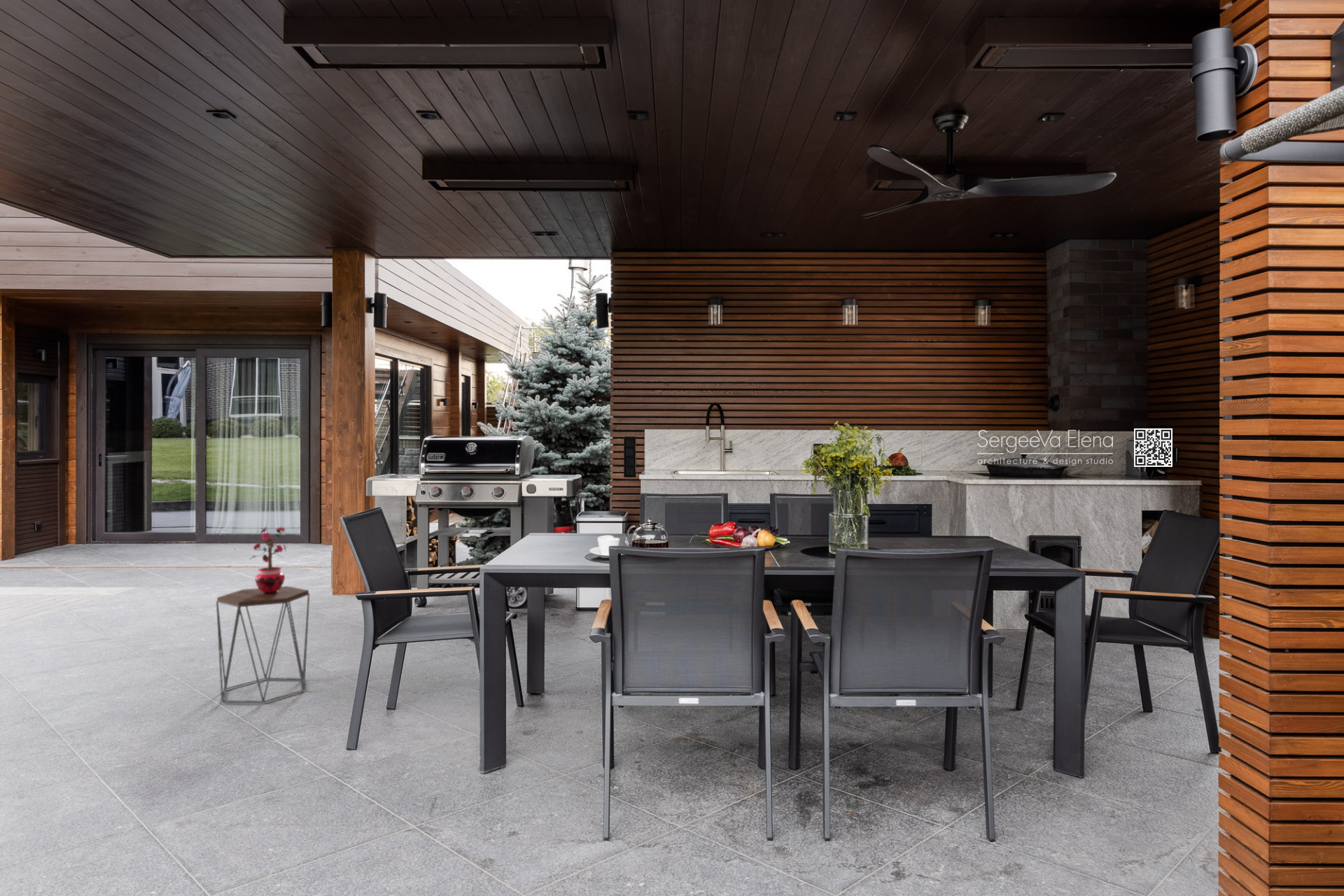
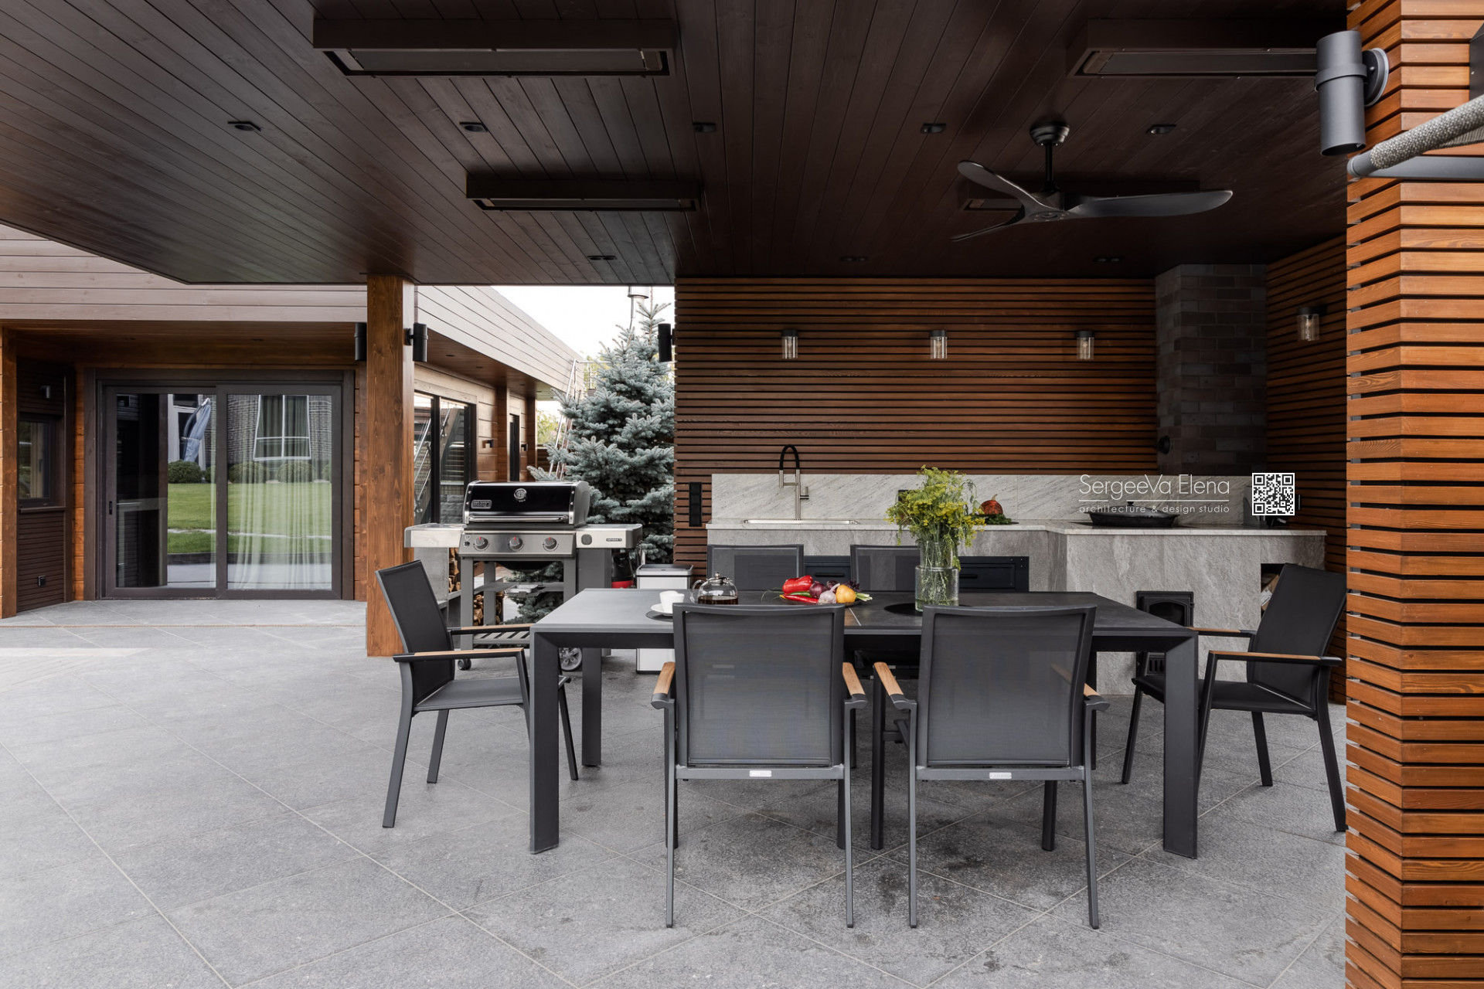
- side table [216,585,311,703]
- potted plant [248,526,287,594]
